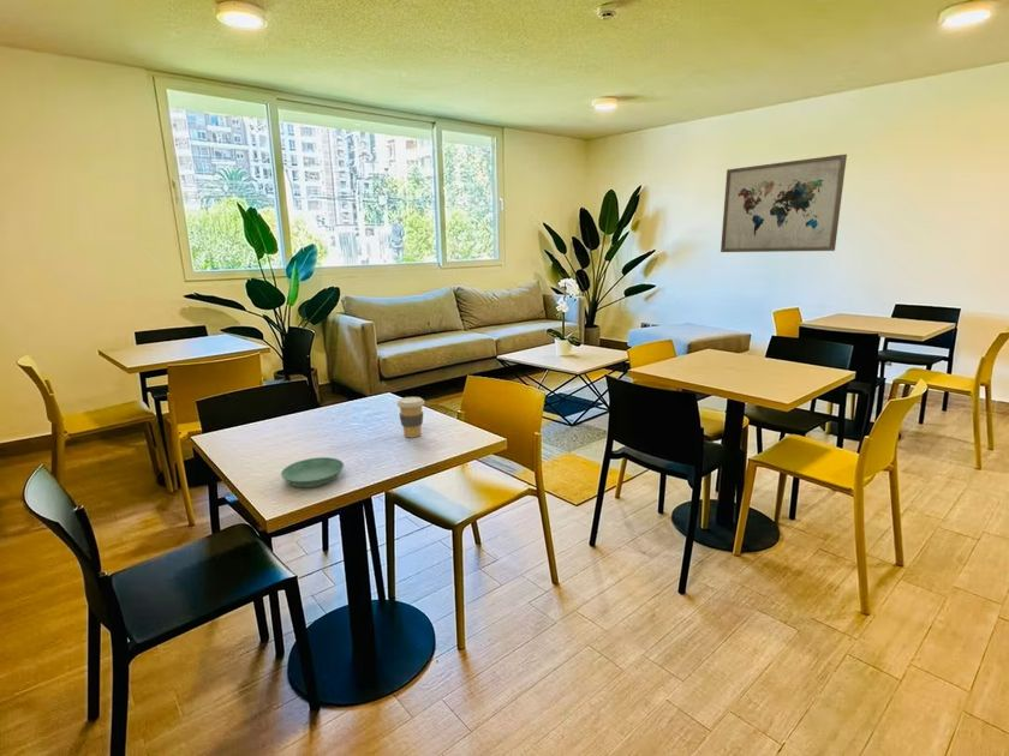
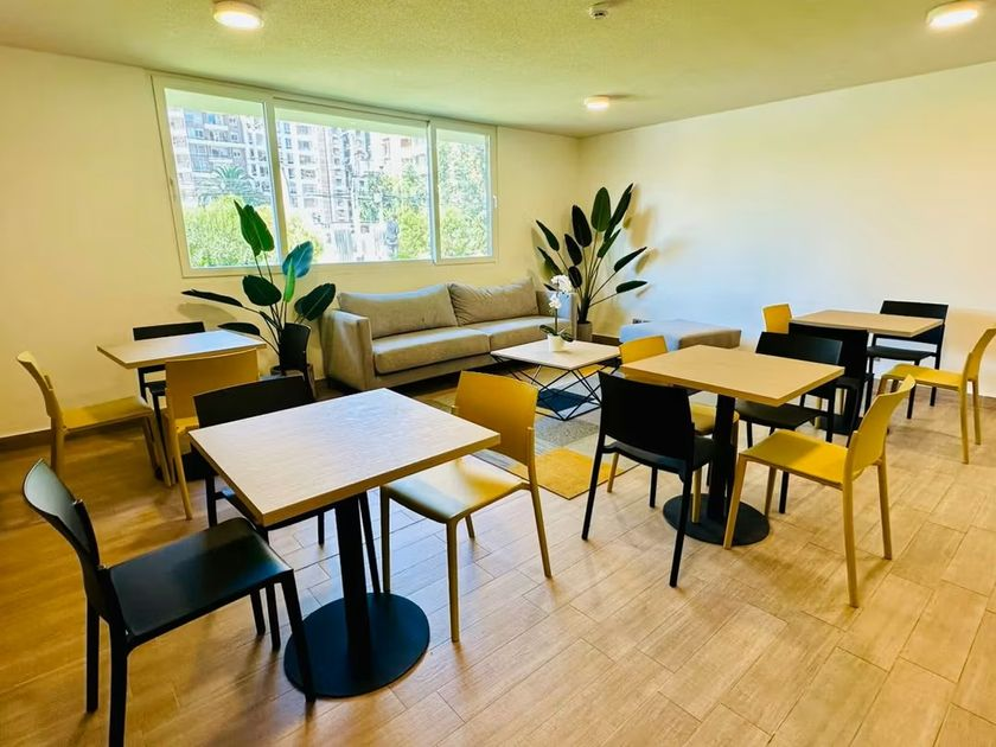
- wall art [720,154,848,253]
- saucer [280,456,345,488]
- coffee cup [395,396,425,438]
